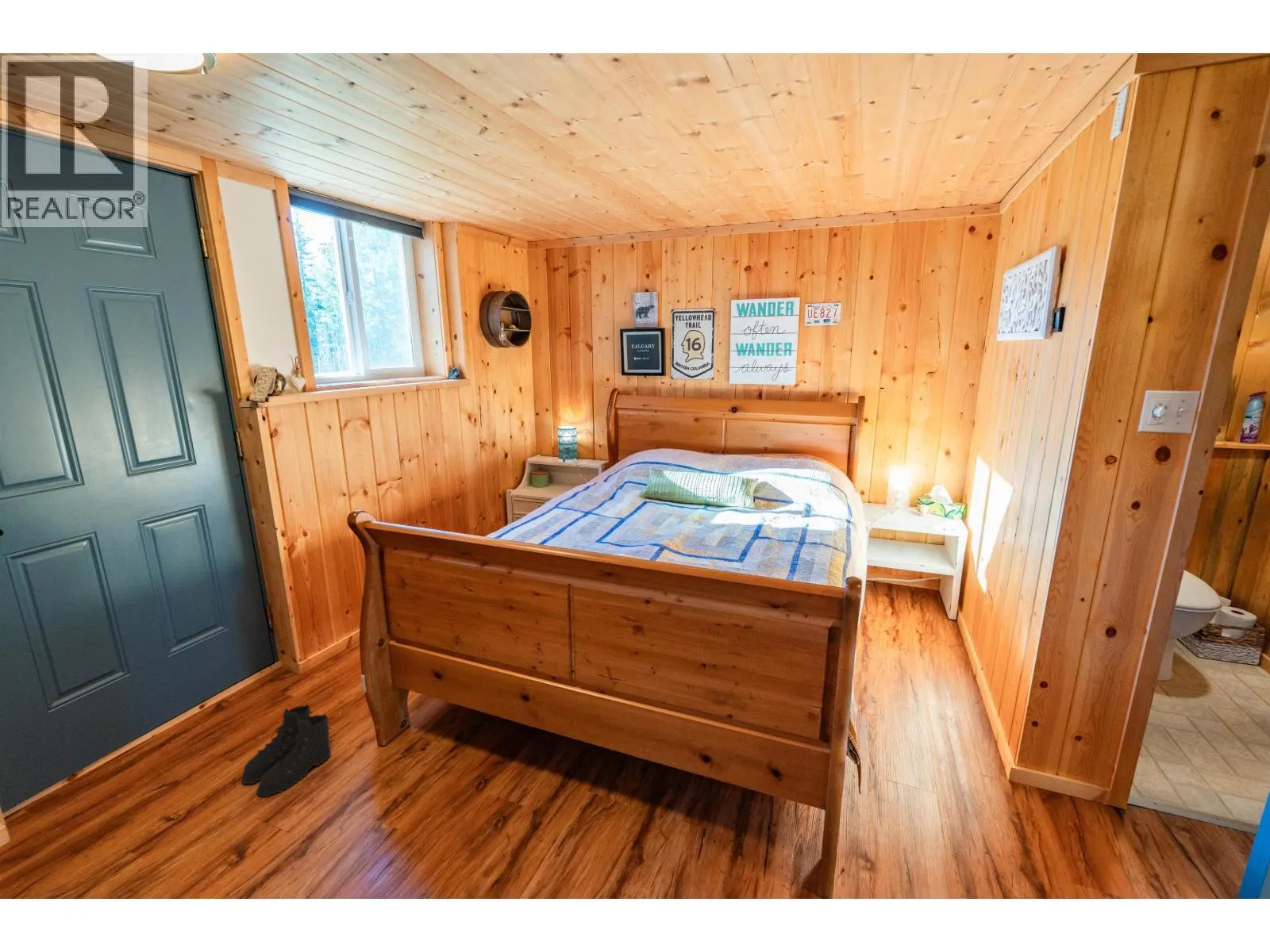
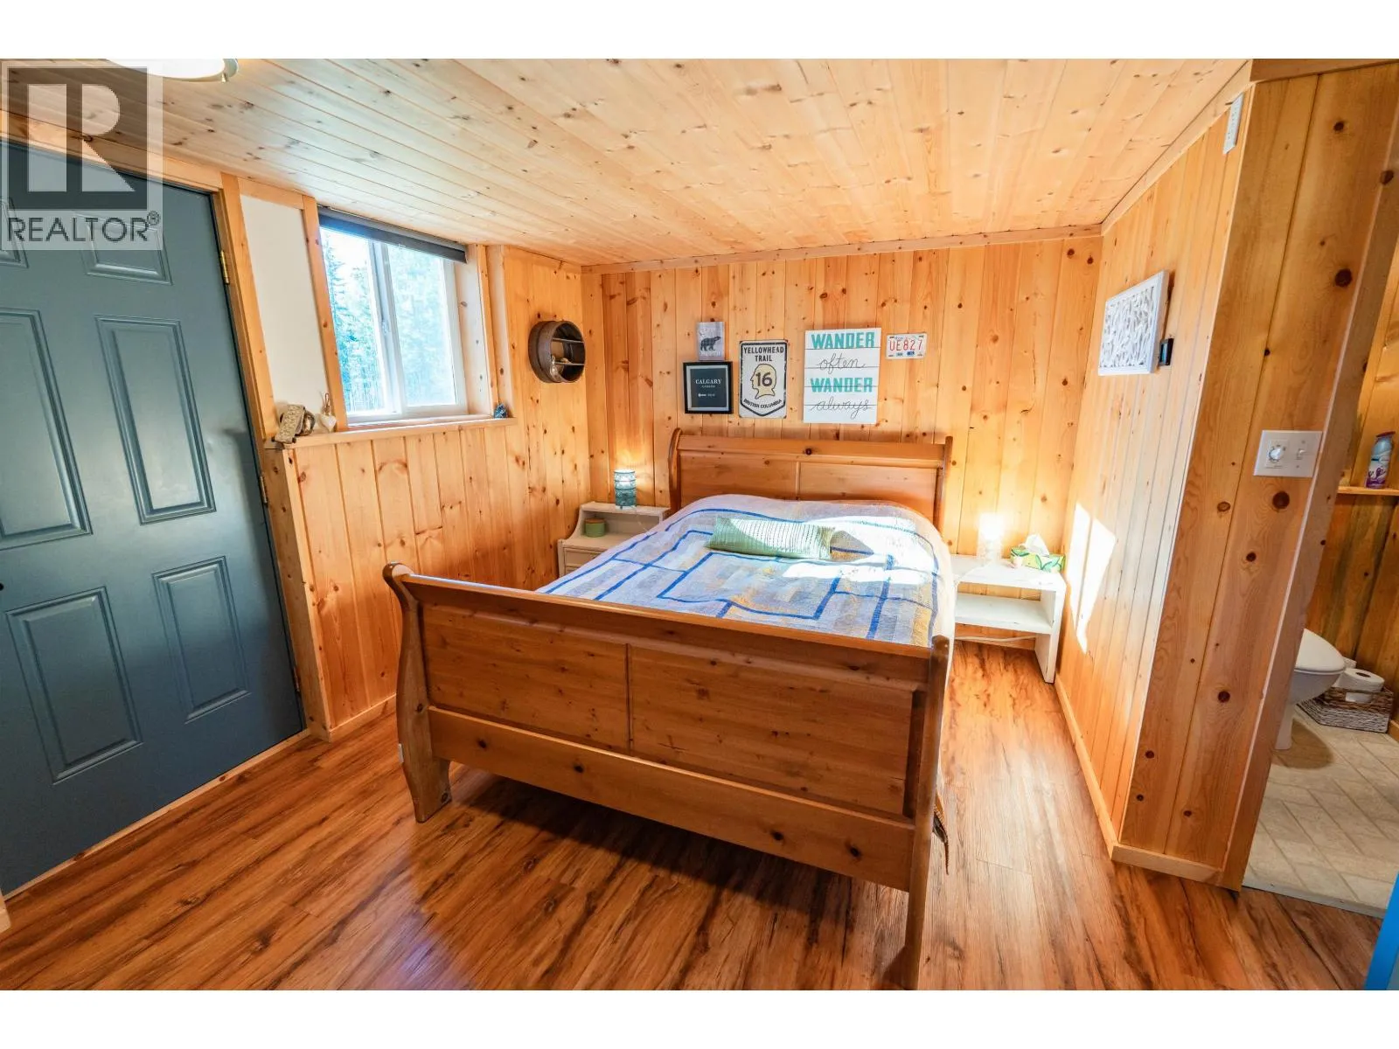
- boots [241,704,333,797]
